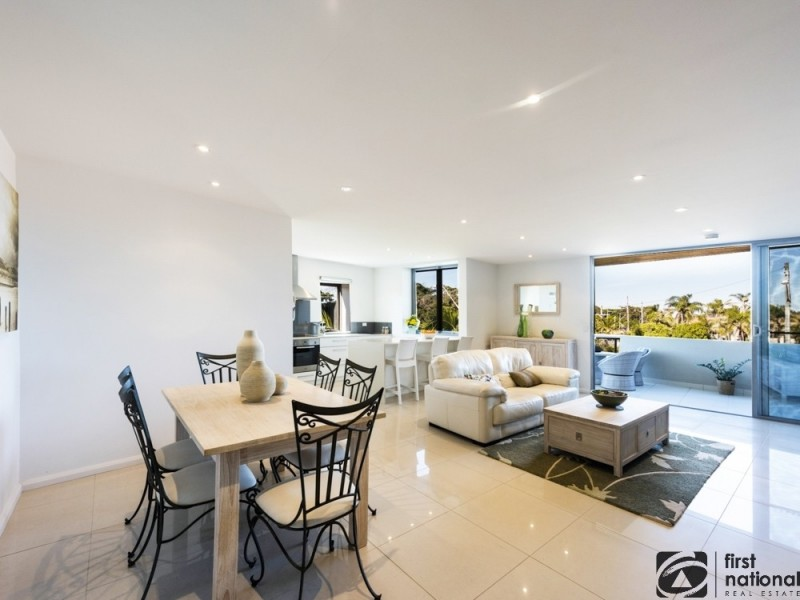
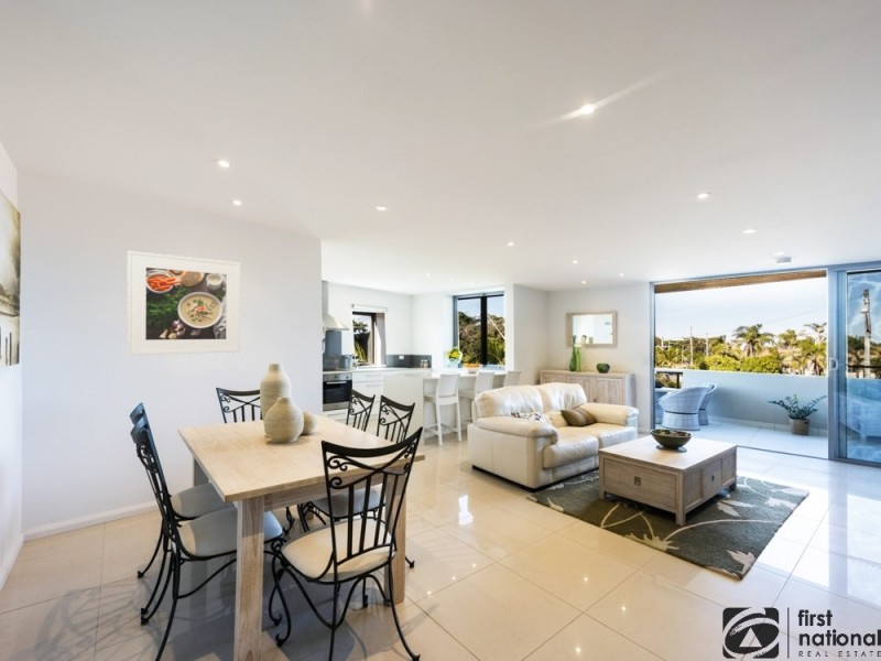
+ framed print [126,250,242,356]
